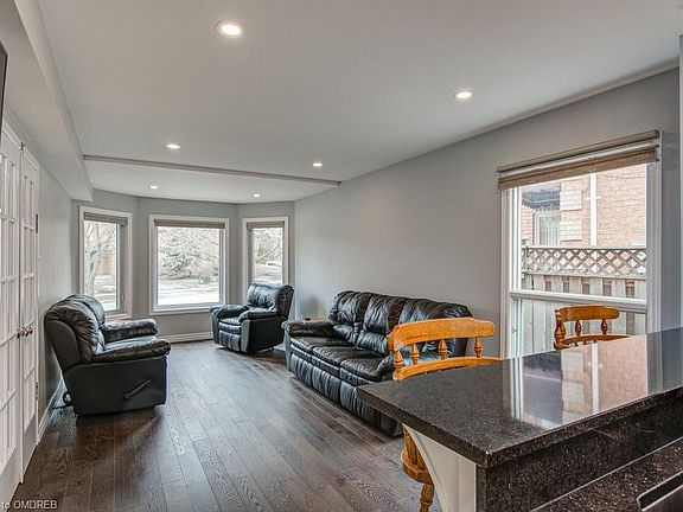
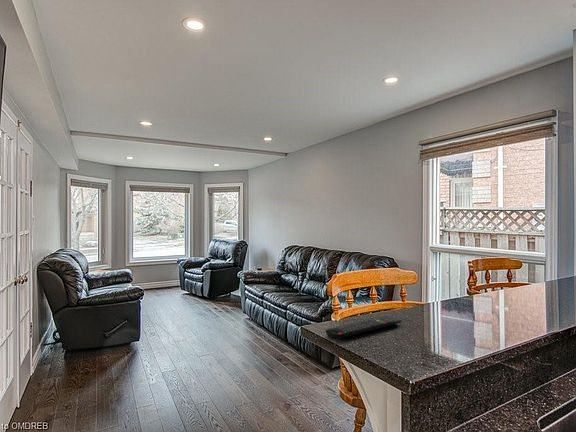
+ remote control [325,315,402,340]
